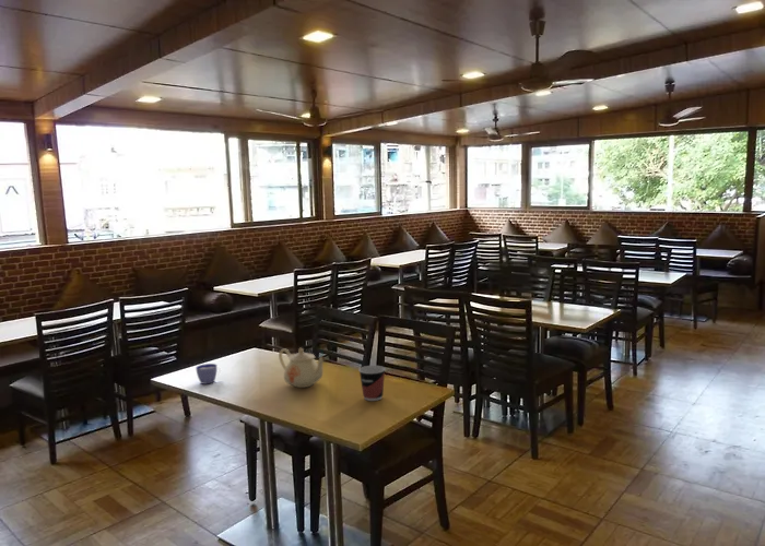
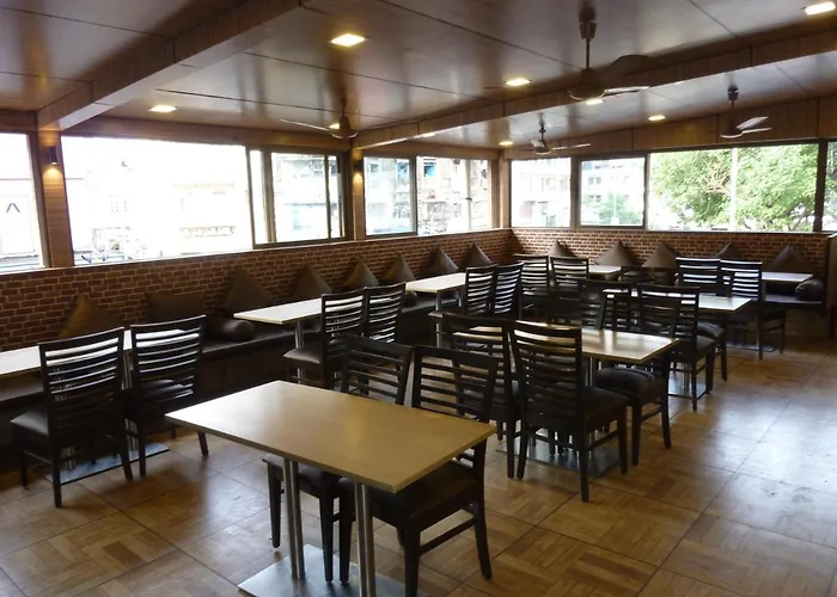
- cup [357,365,386,402]
- teapot [278,346,327,389]
- cup [195,363,223,385]
